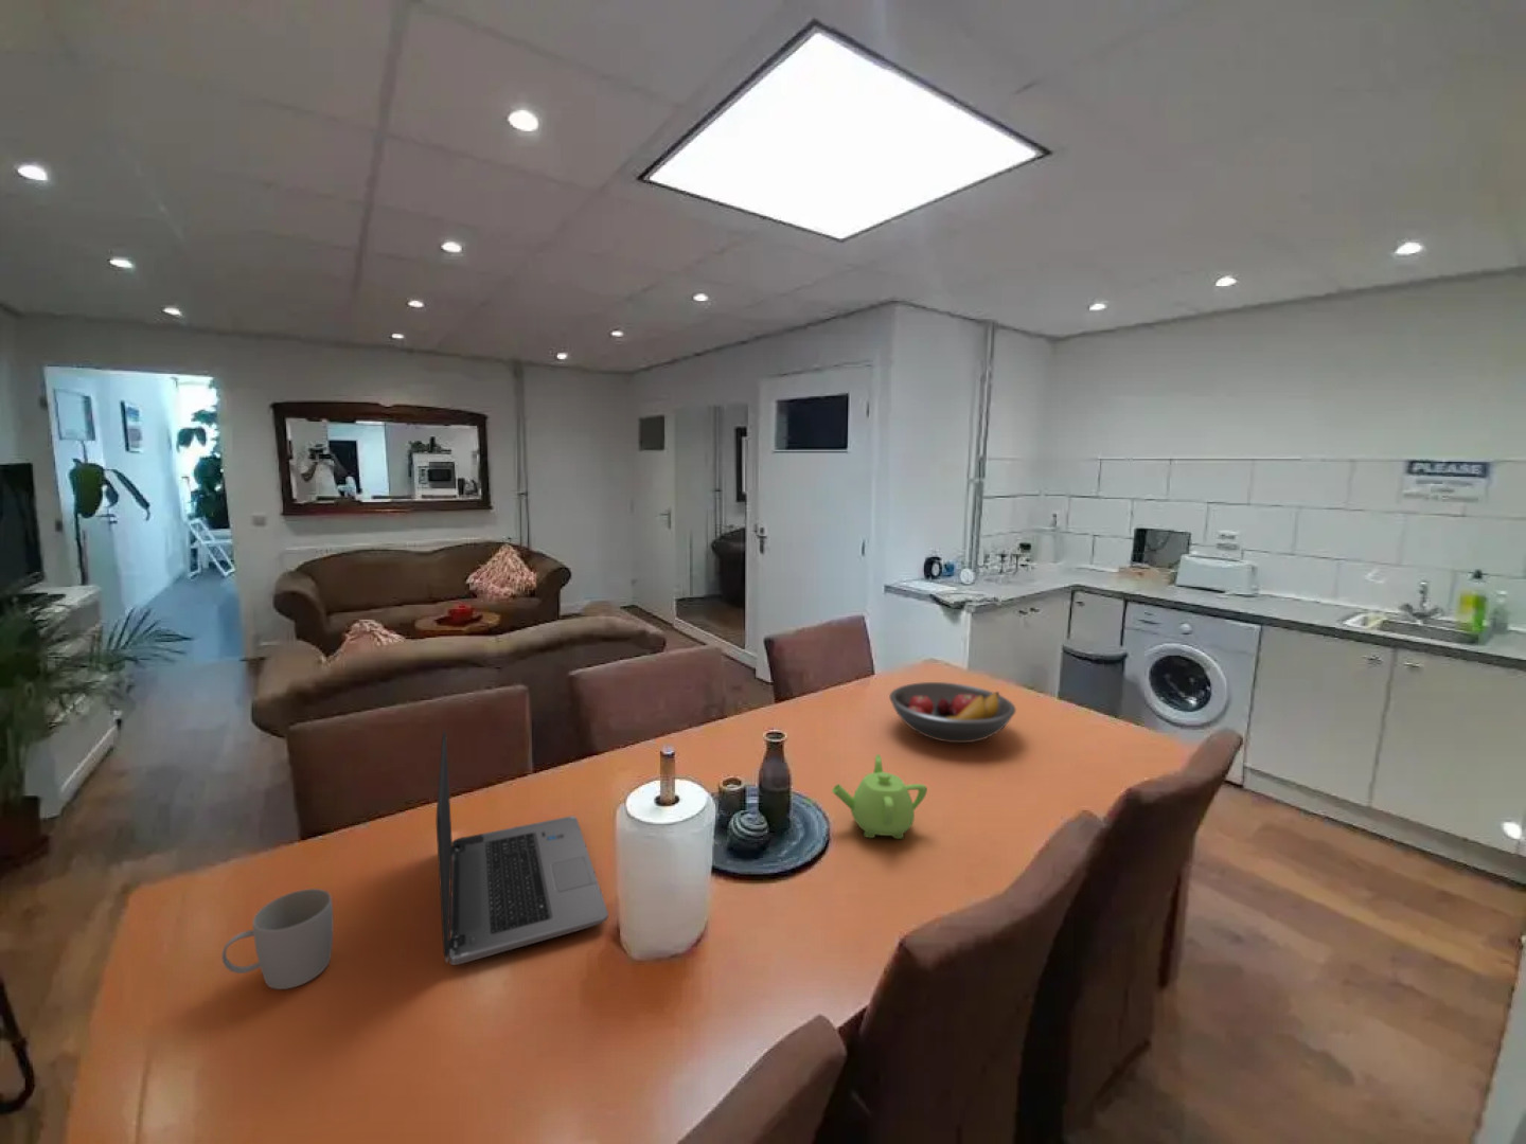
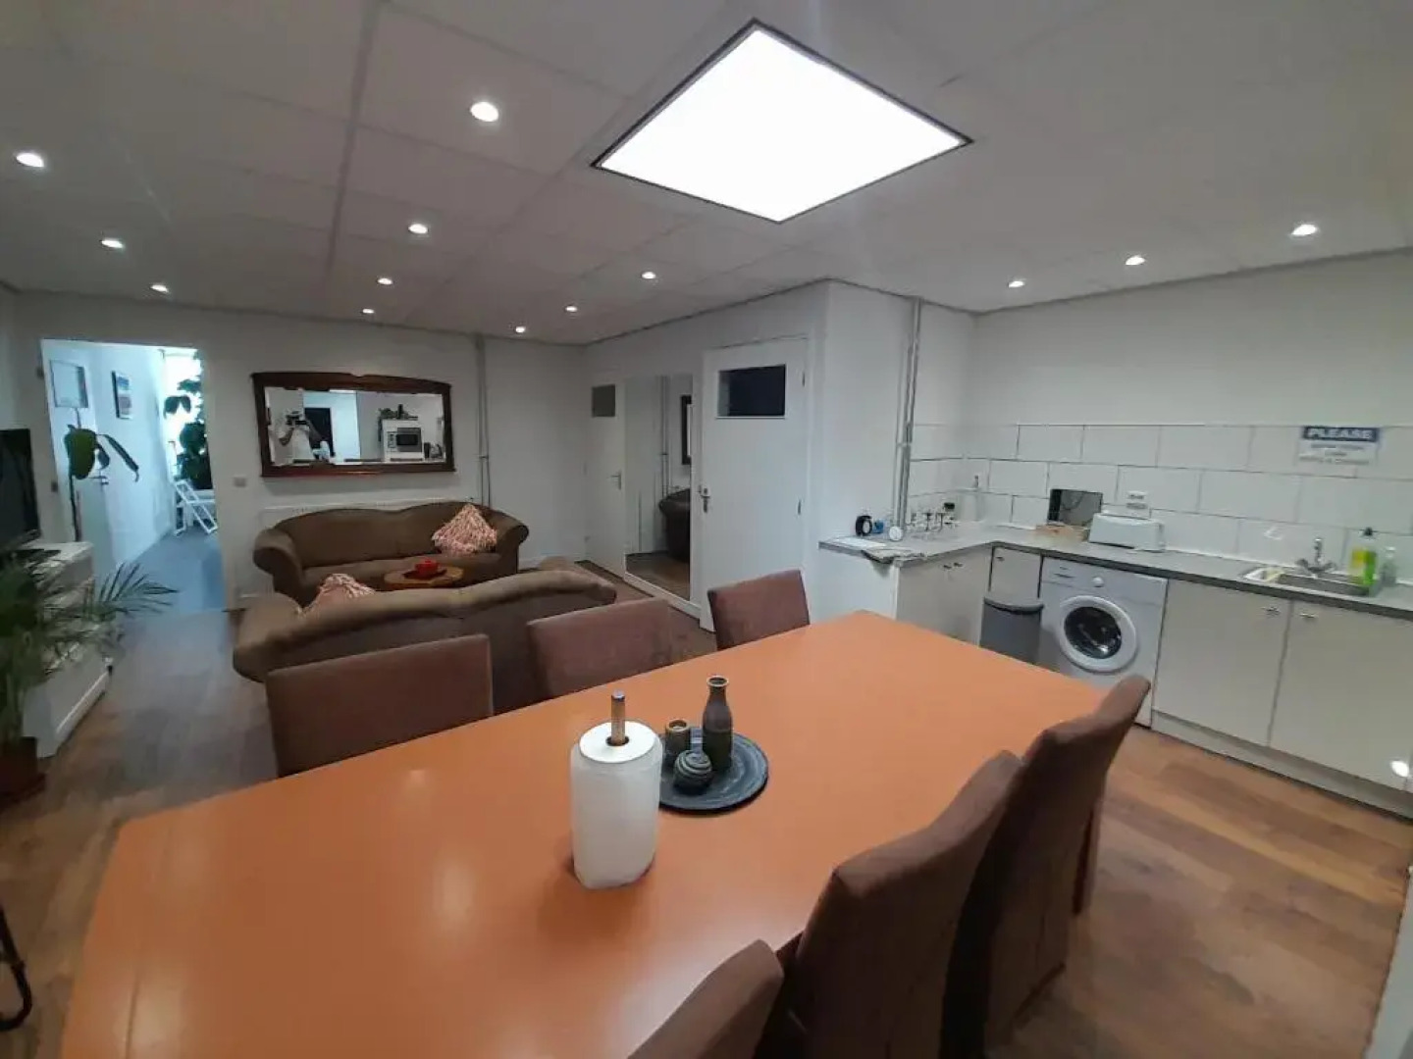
- fruit bowl [888,681,1018,744]
- mug [220,888,334,990]
- teapot [830,753,929,840]
- laptop computer [435,729,609,966]
